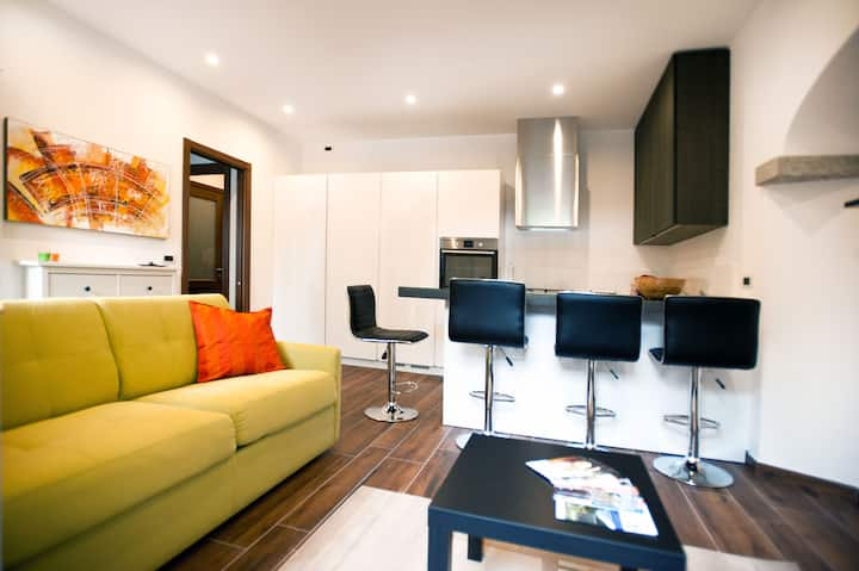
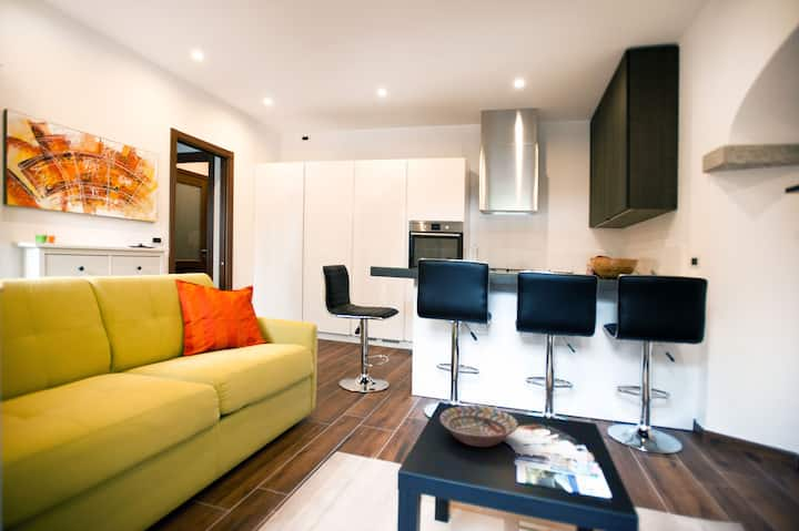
+ decorative bowl [438,405,519,448]
